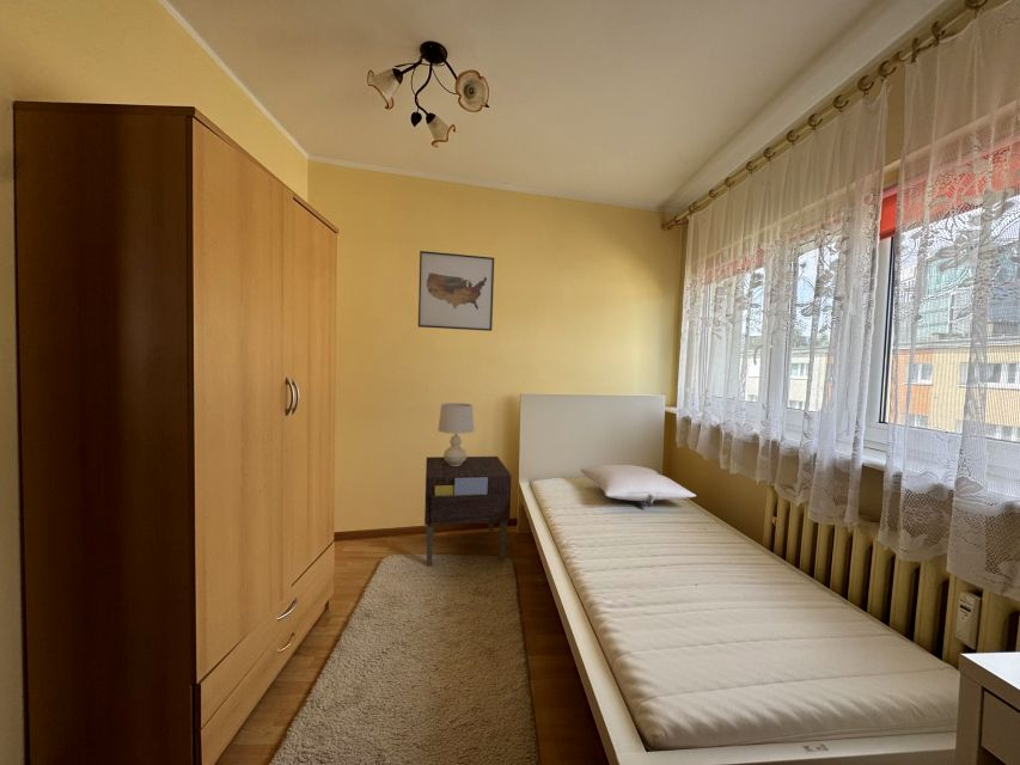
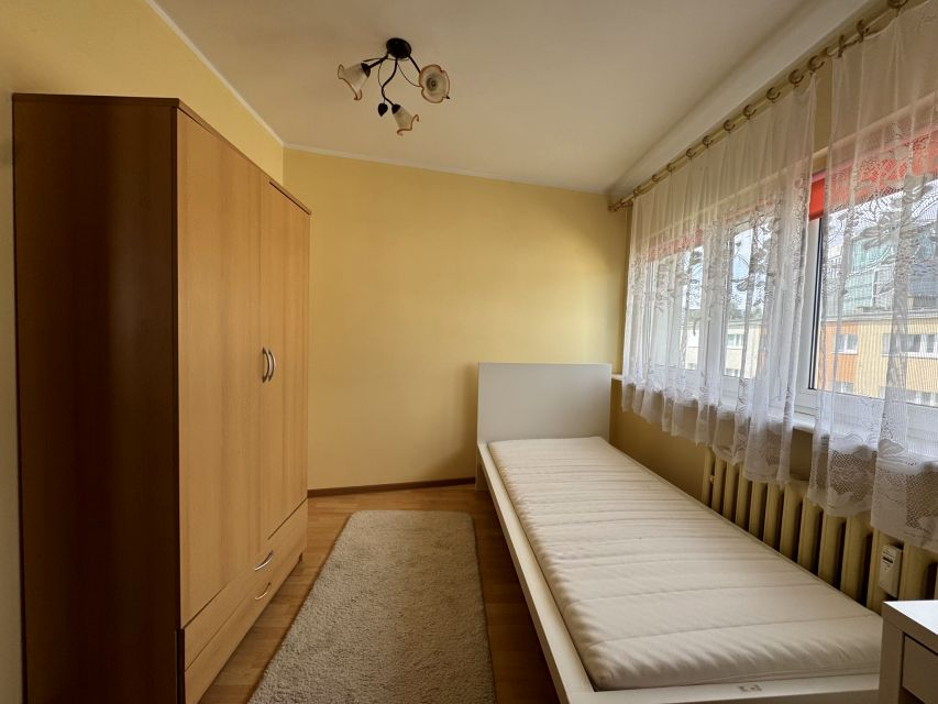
- pillow [579,464,697,508]
- wall art [417,250,495,332]
- table lamp [436,402,475,466]
- nightstand [423,455,513,567]
